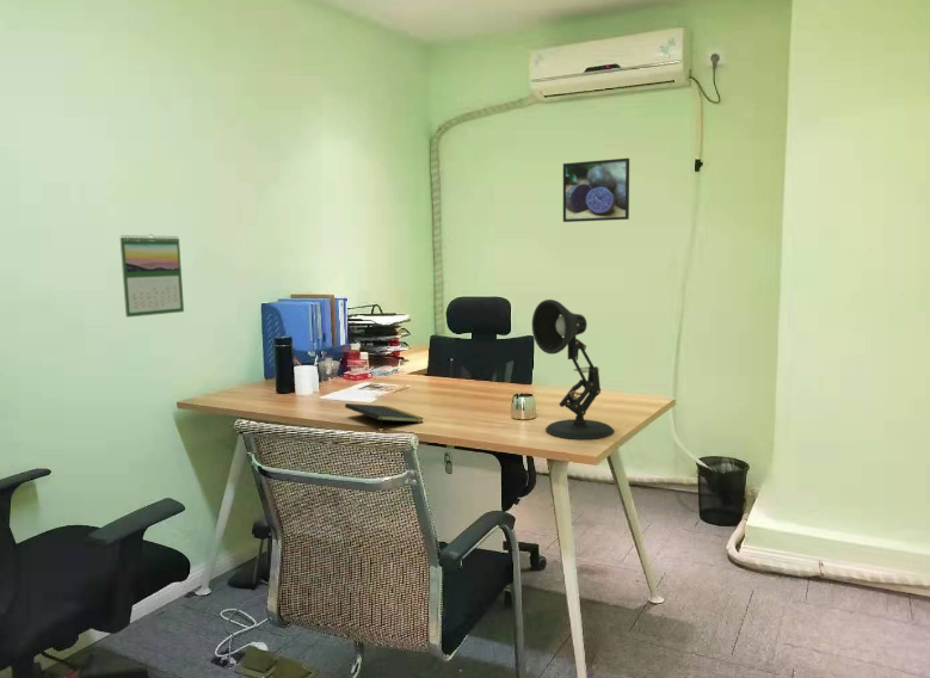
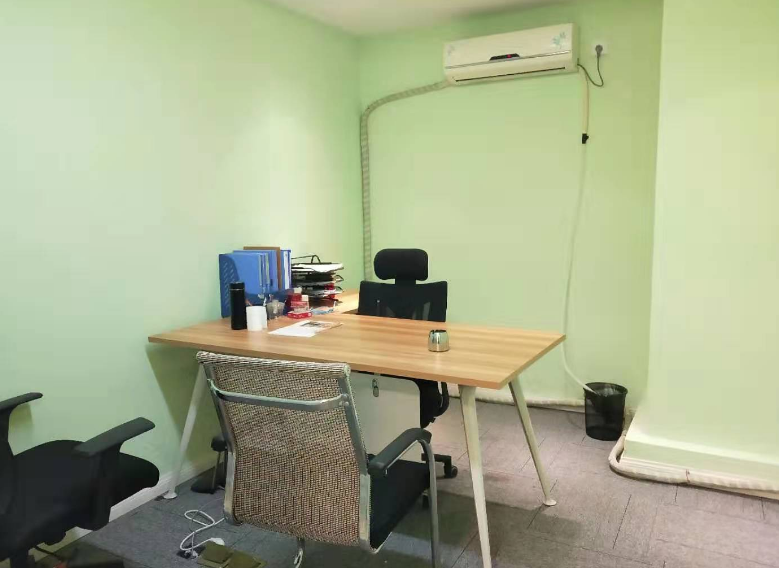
- notepad [344,402,425,427]
- calendar [119,233,185,319]
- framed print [562,158,630,223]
- desk lamp [531,298,615,440]
